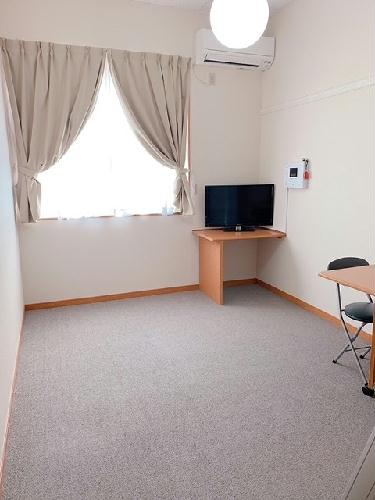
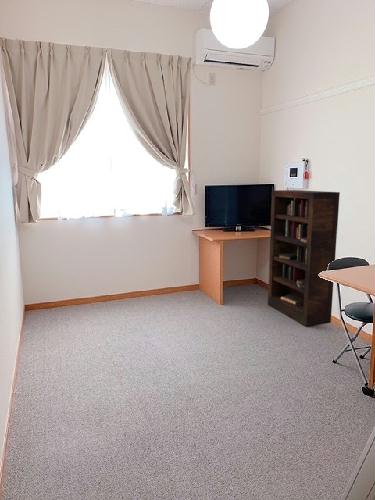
+ bookcase [267,189,341,327]
